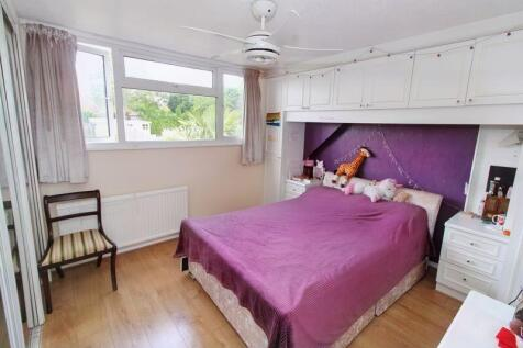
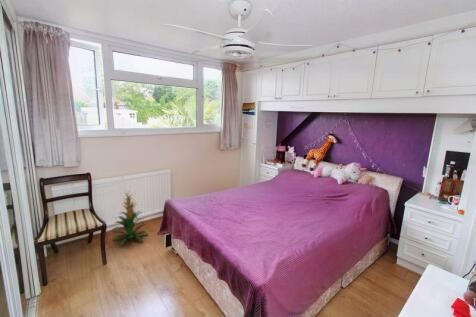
+ indoor plant [111,190,150,247]
